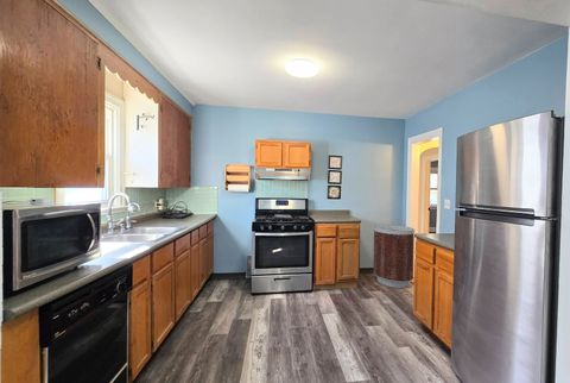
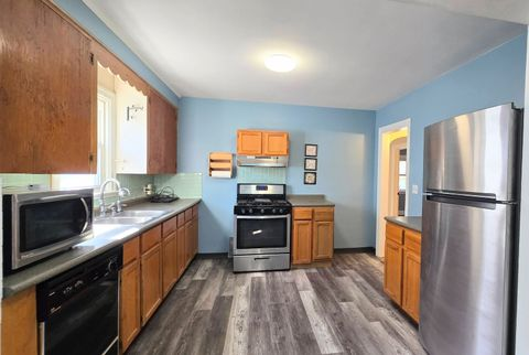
- trash can [372,224,416,289]
